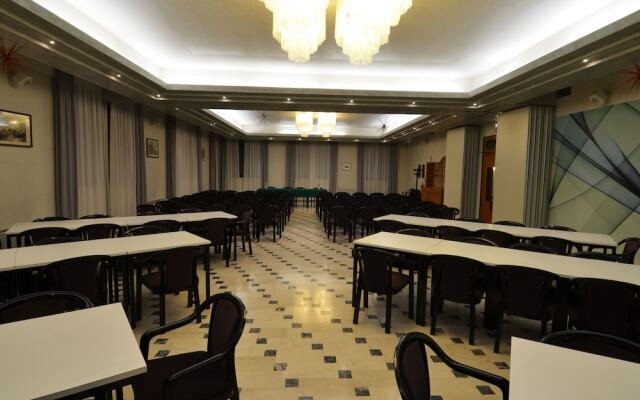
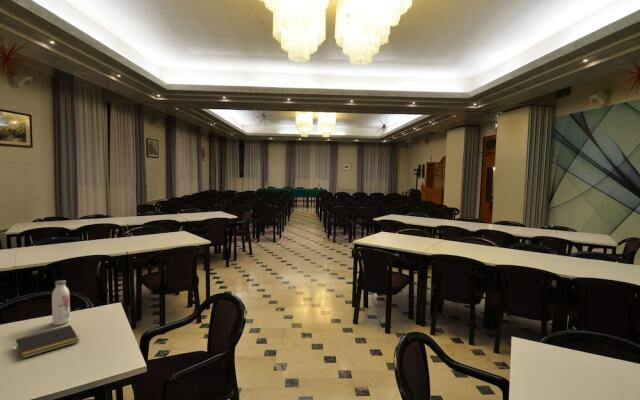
+ water bottle [51,279,71,326]
+ notepad [14,324,80,359]
